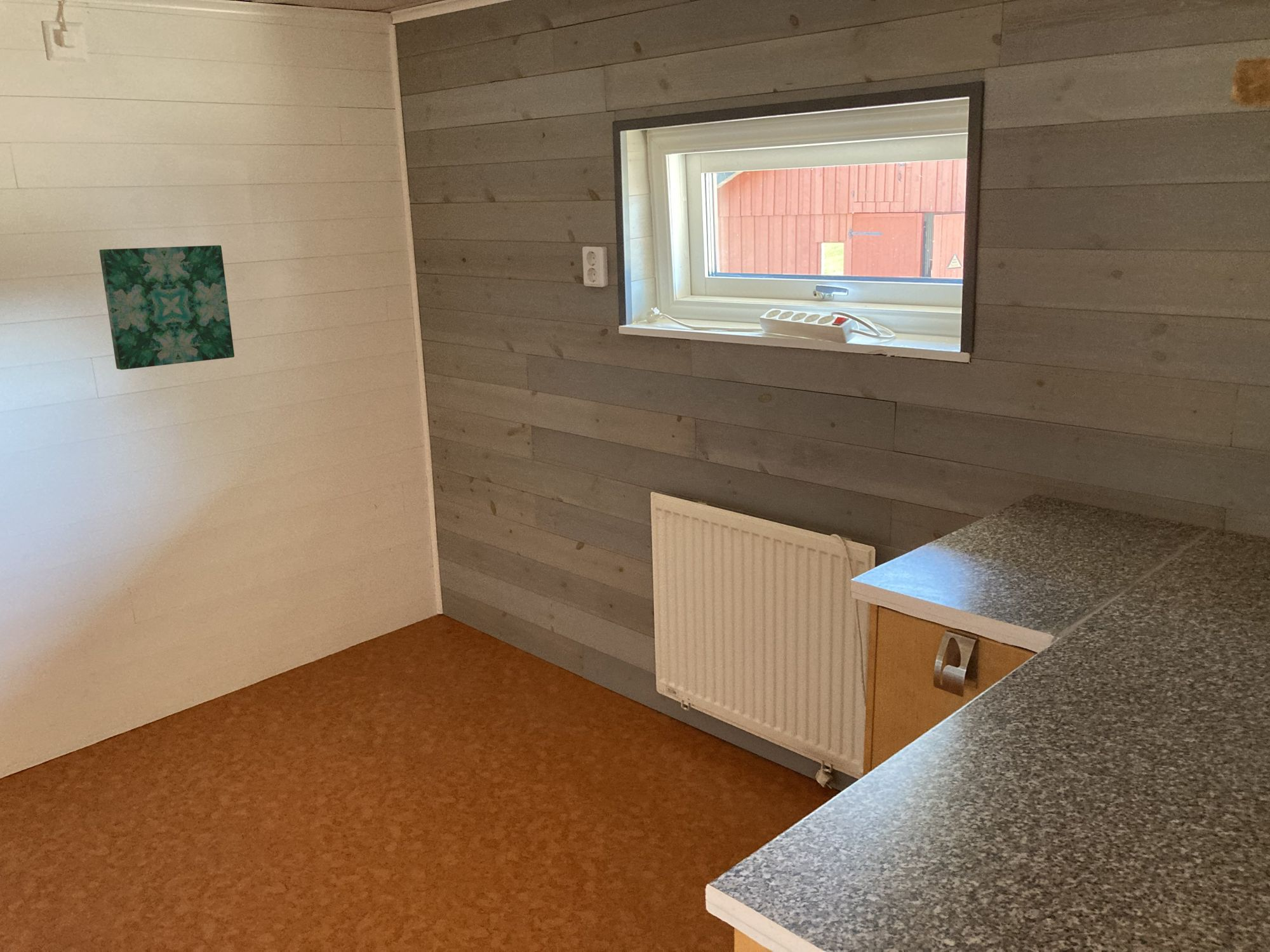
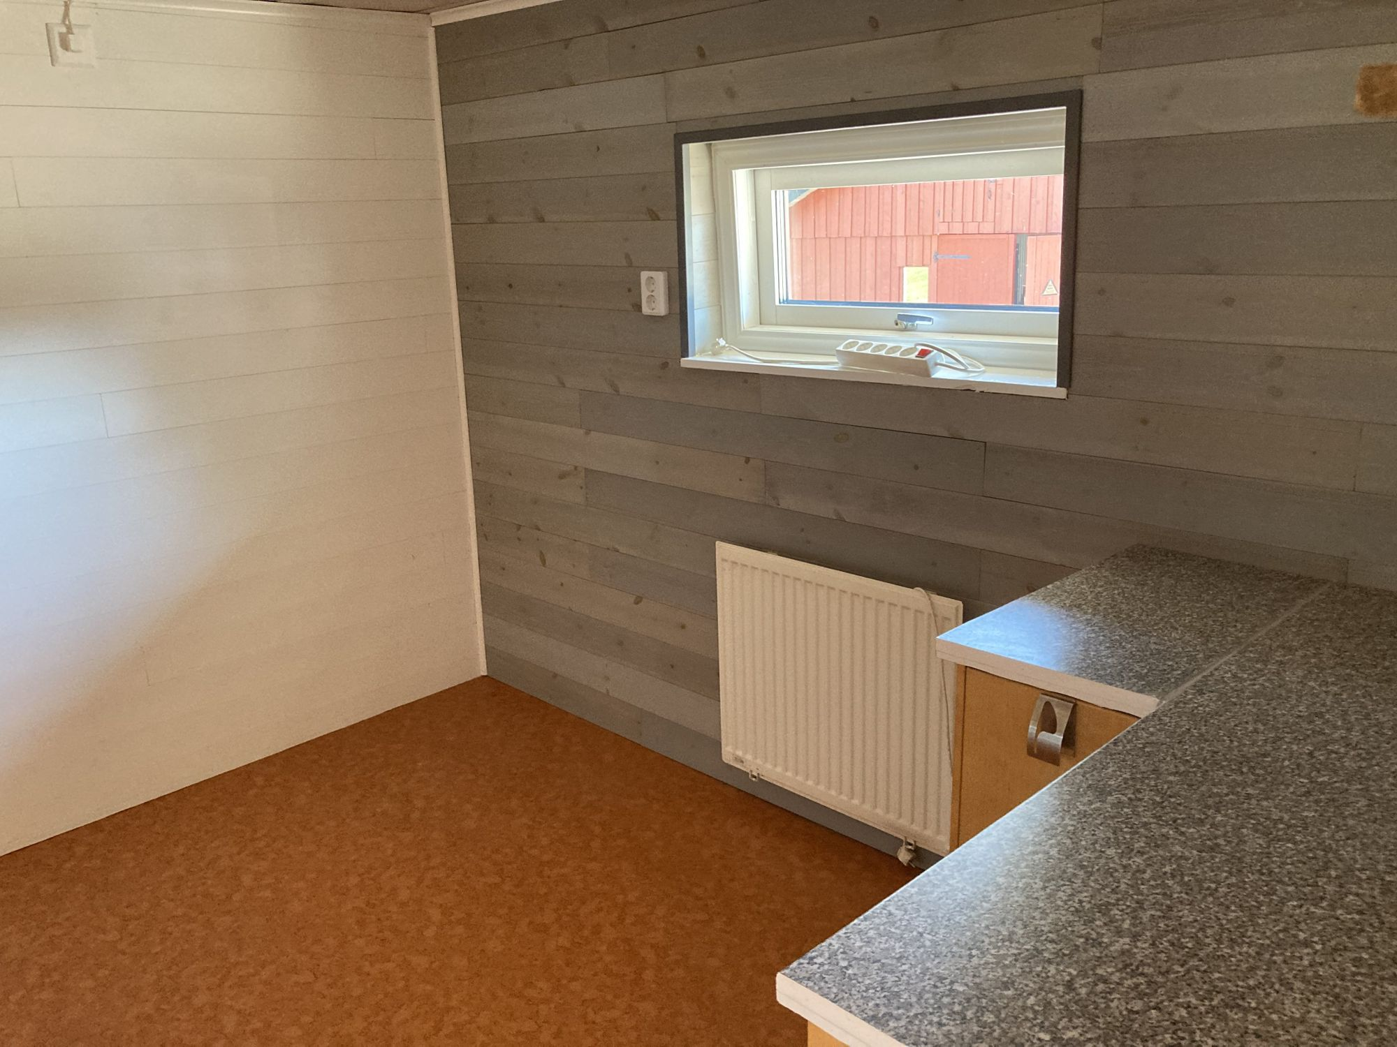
- wall art [99,245,235,371]
